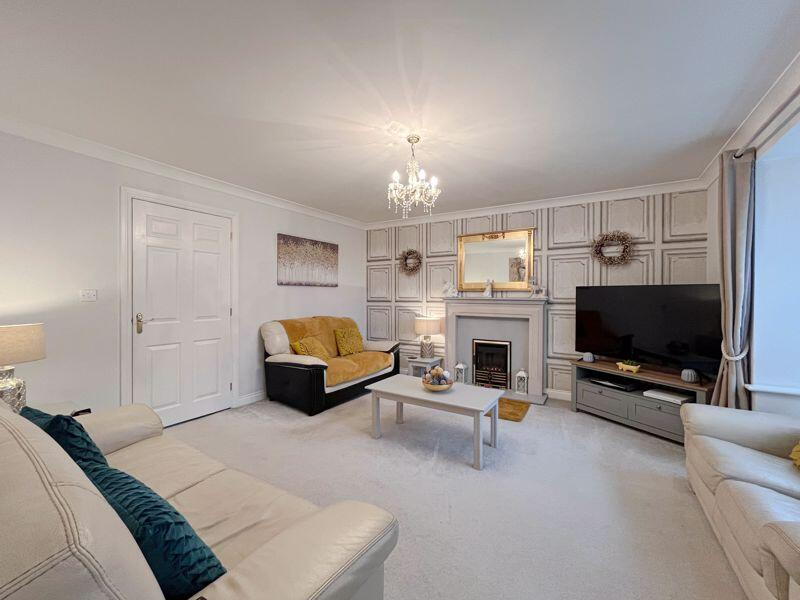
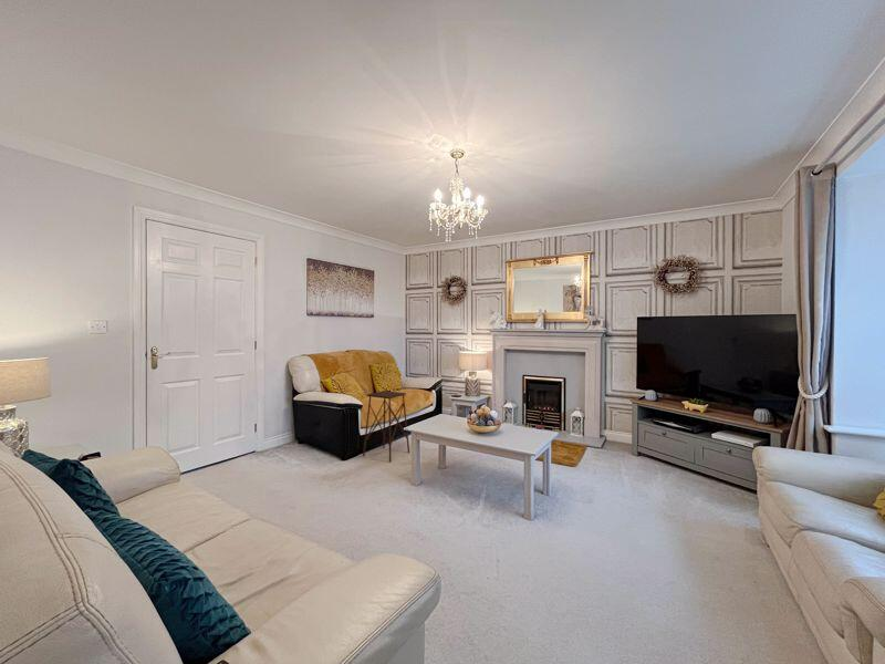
+ side table [362,390,410,463]
